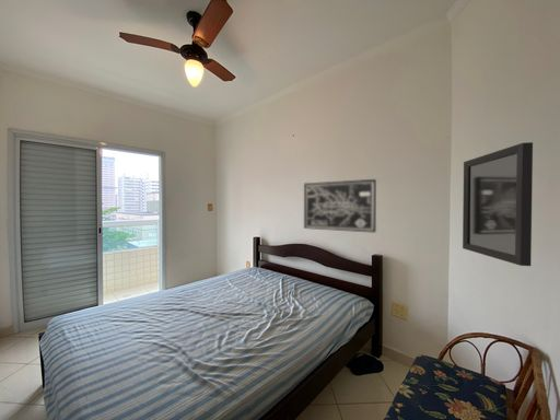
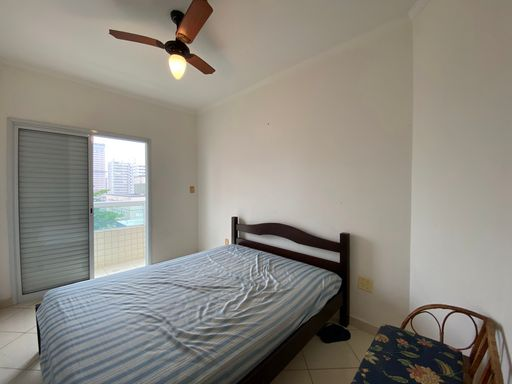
- home mirror [462,141,534,267]
- wall art [303,178,377,234]
